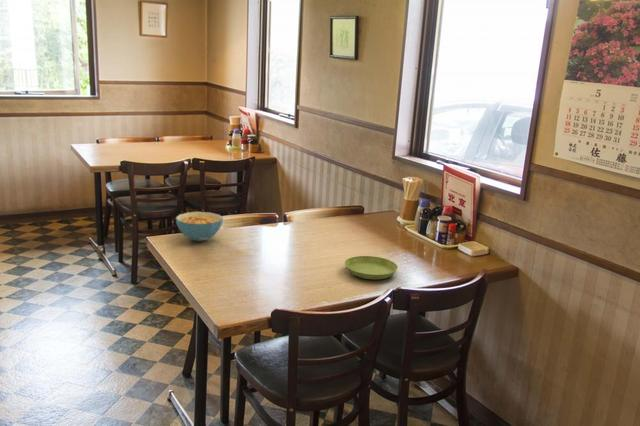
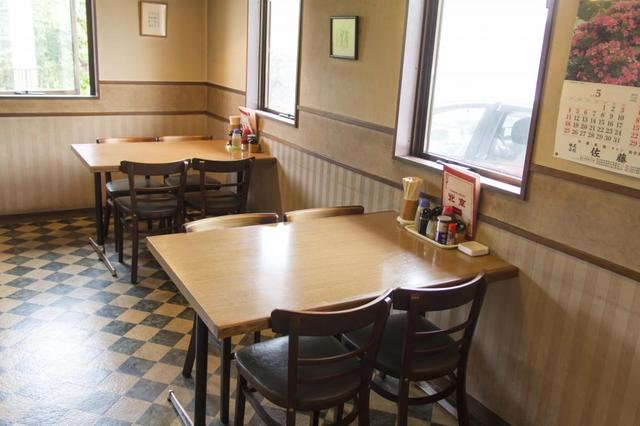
- cereal bowl [175,211,224,242]
- saucer [344,255,399,281]
